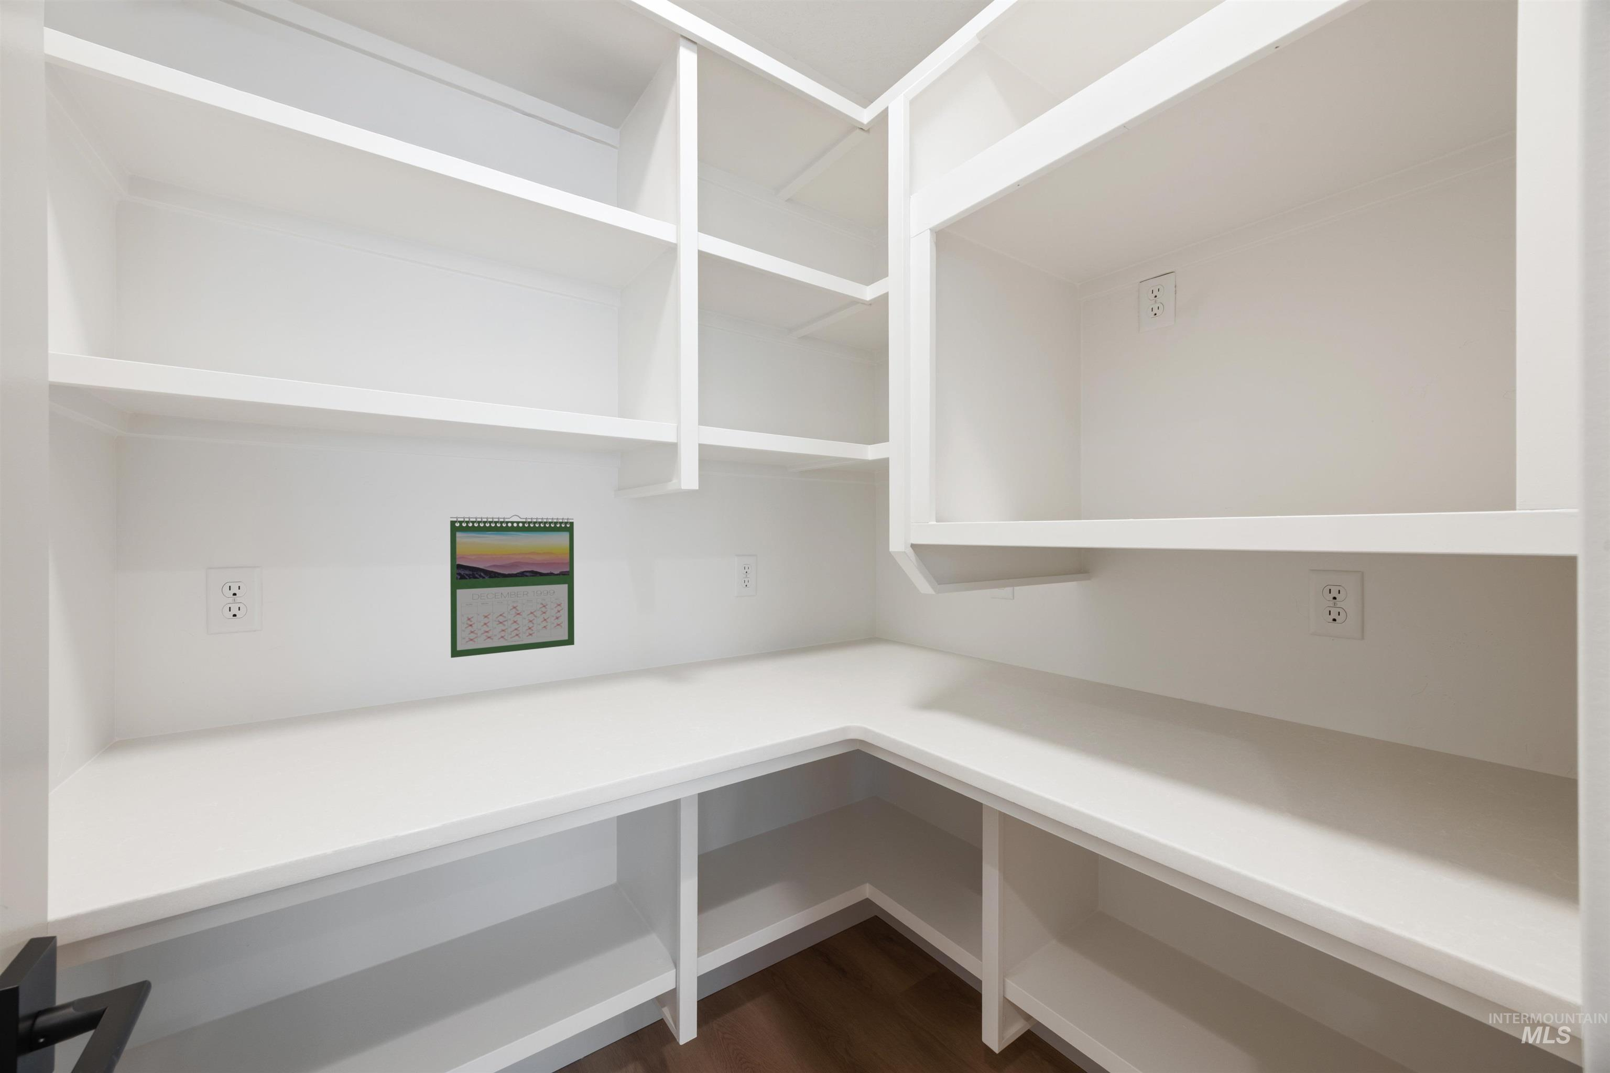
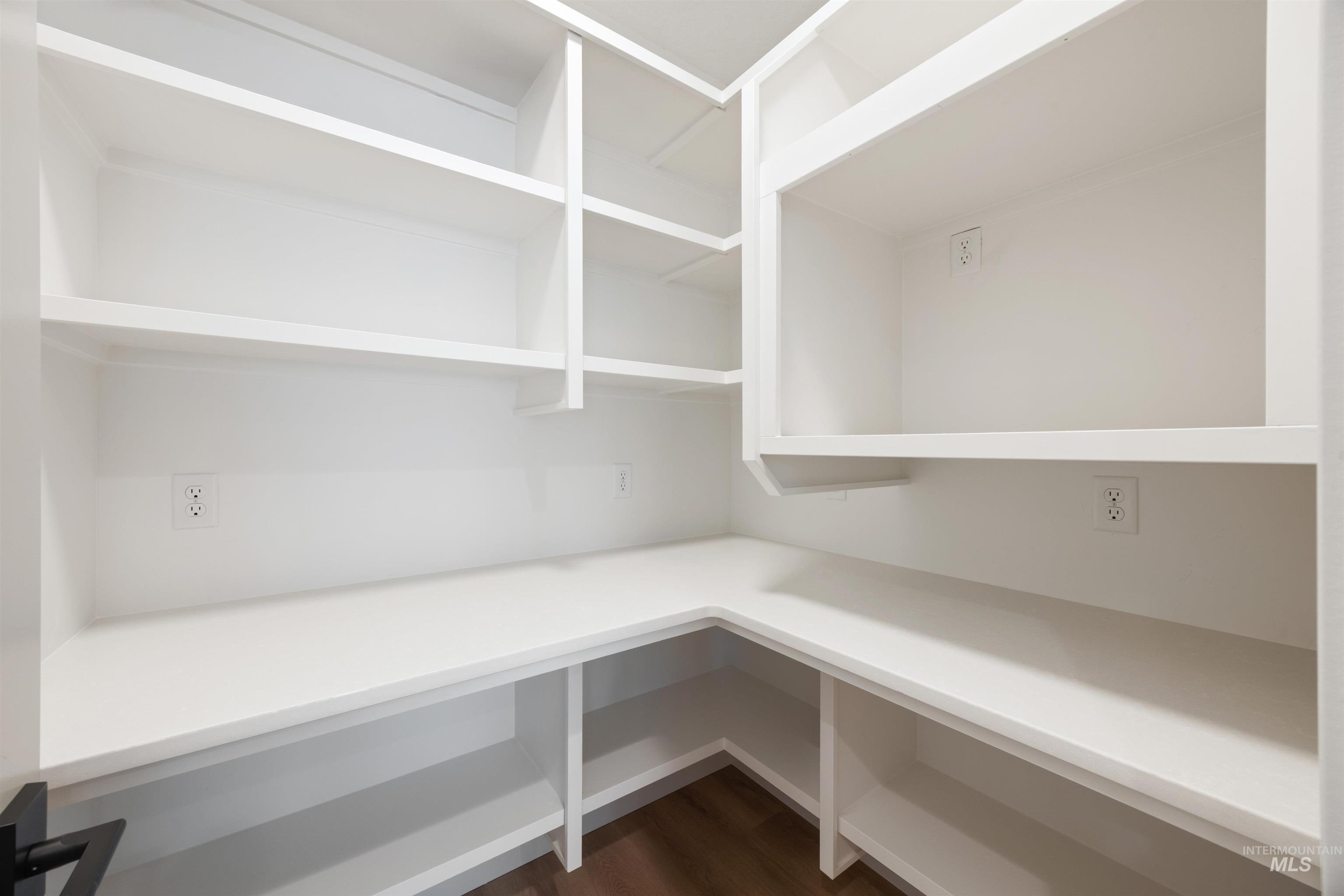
- calendar [449,515,575,659]
